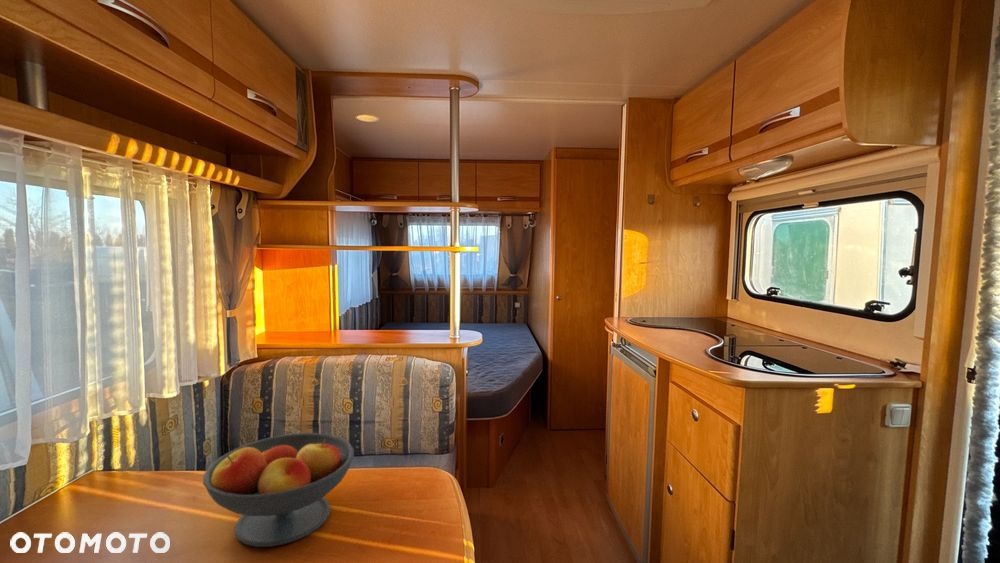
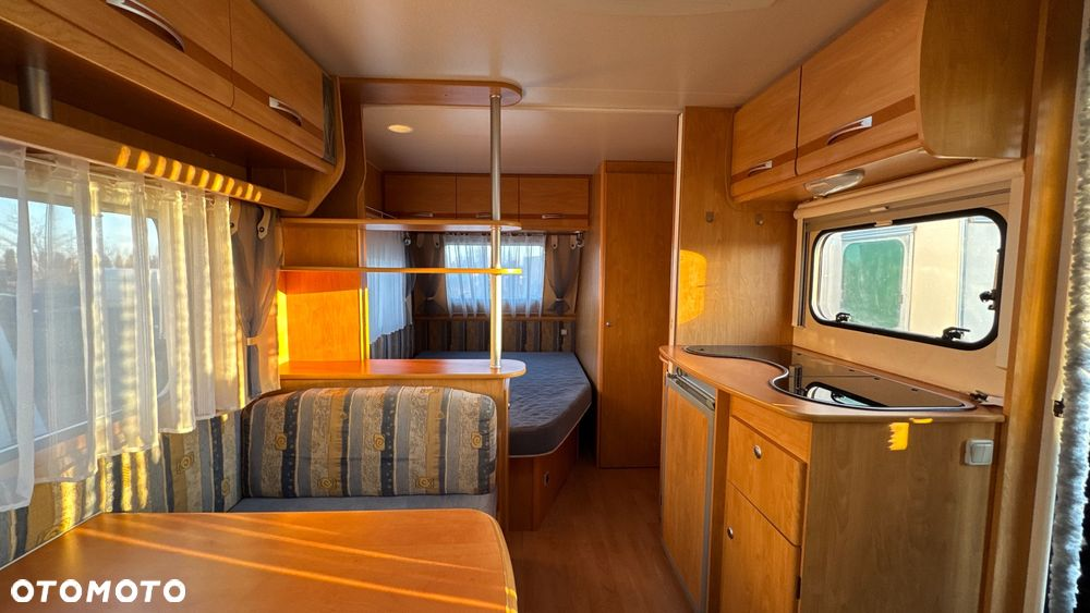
- fruit bowl [202,432,355,548]
